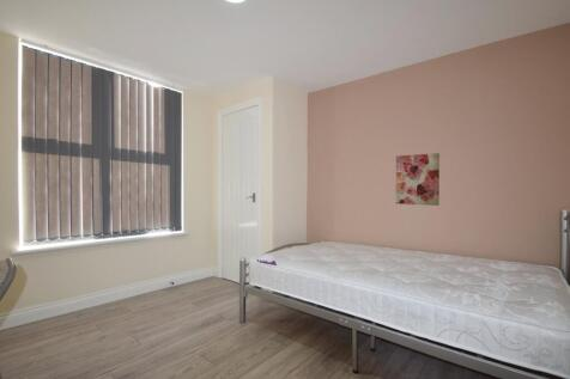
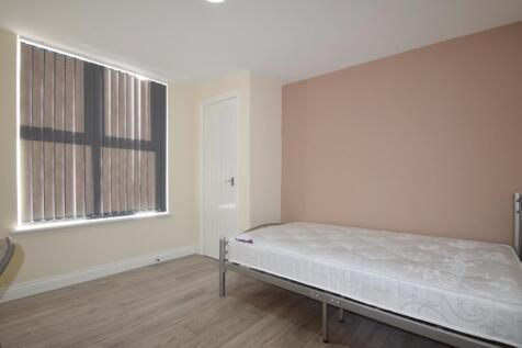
- wall art [395,152,441,207]
